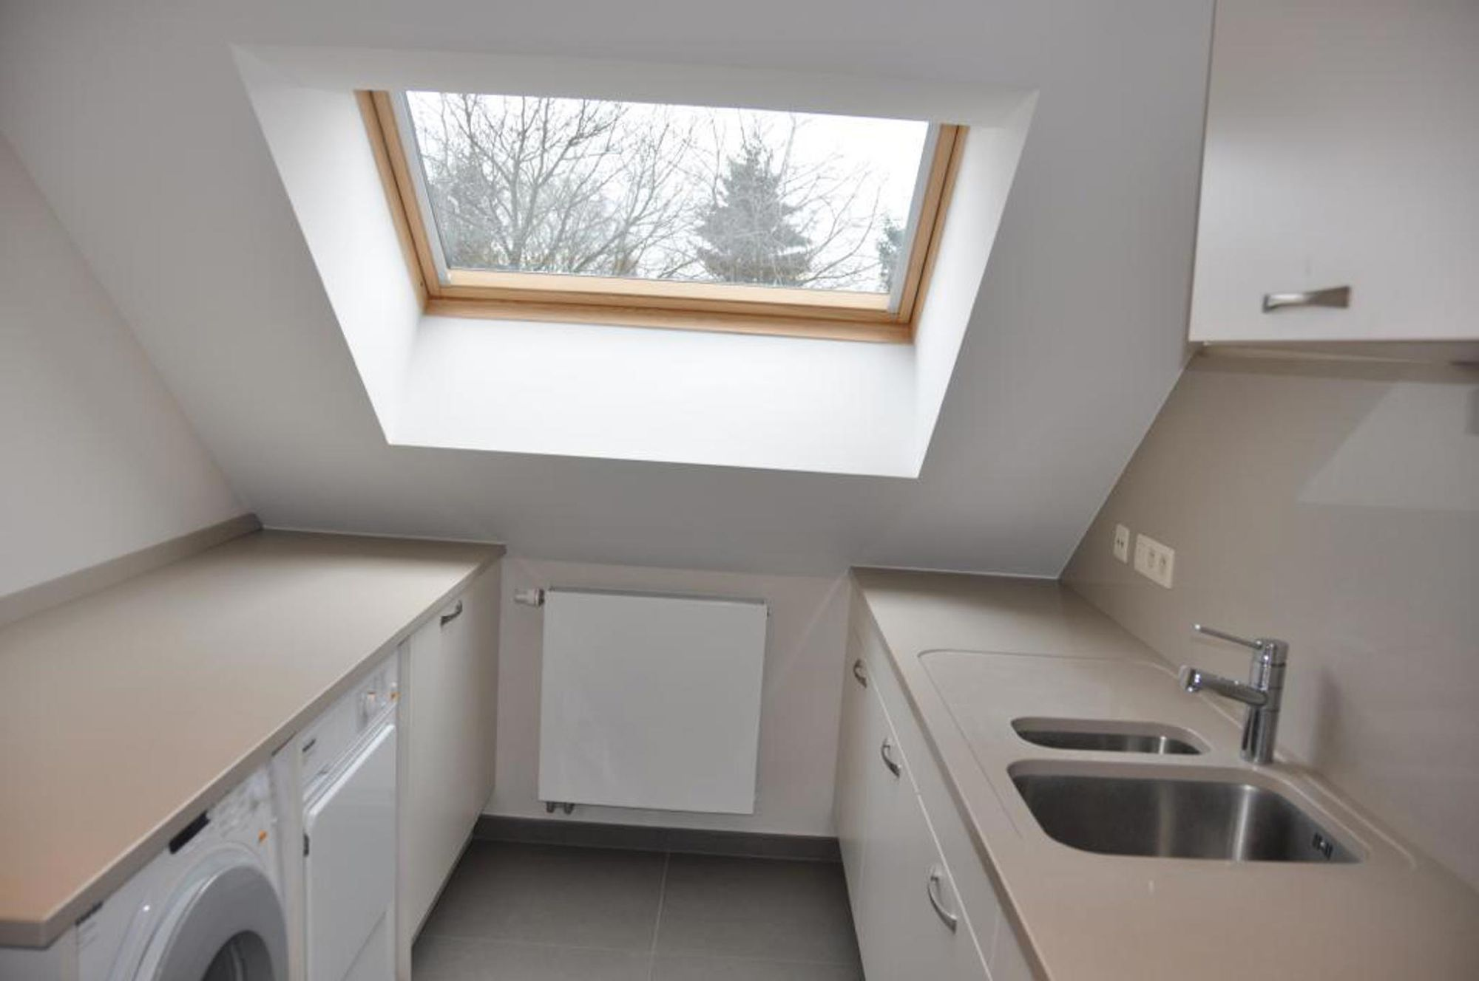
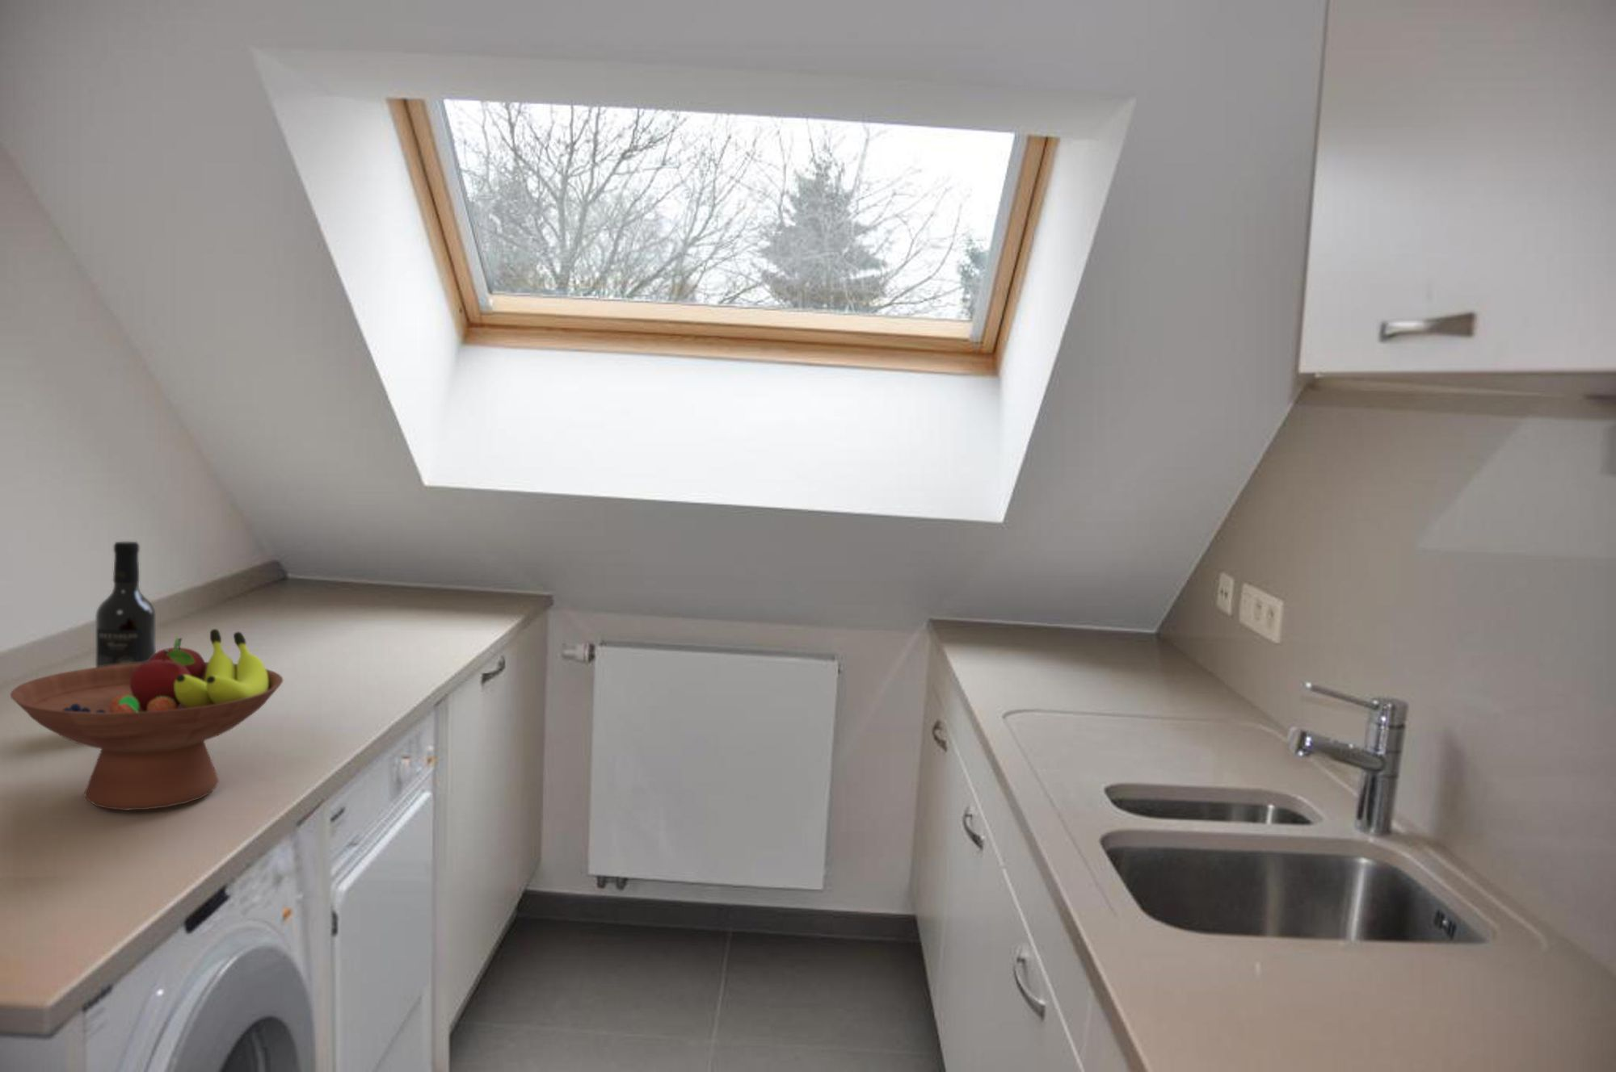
+ wine bottle [95,541,157,668]
+ fruit bowl [10,628,284,811]
